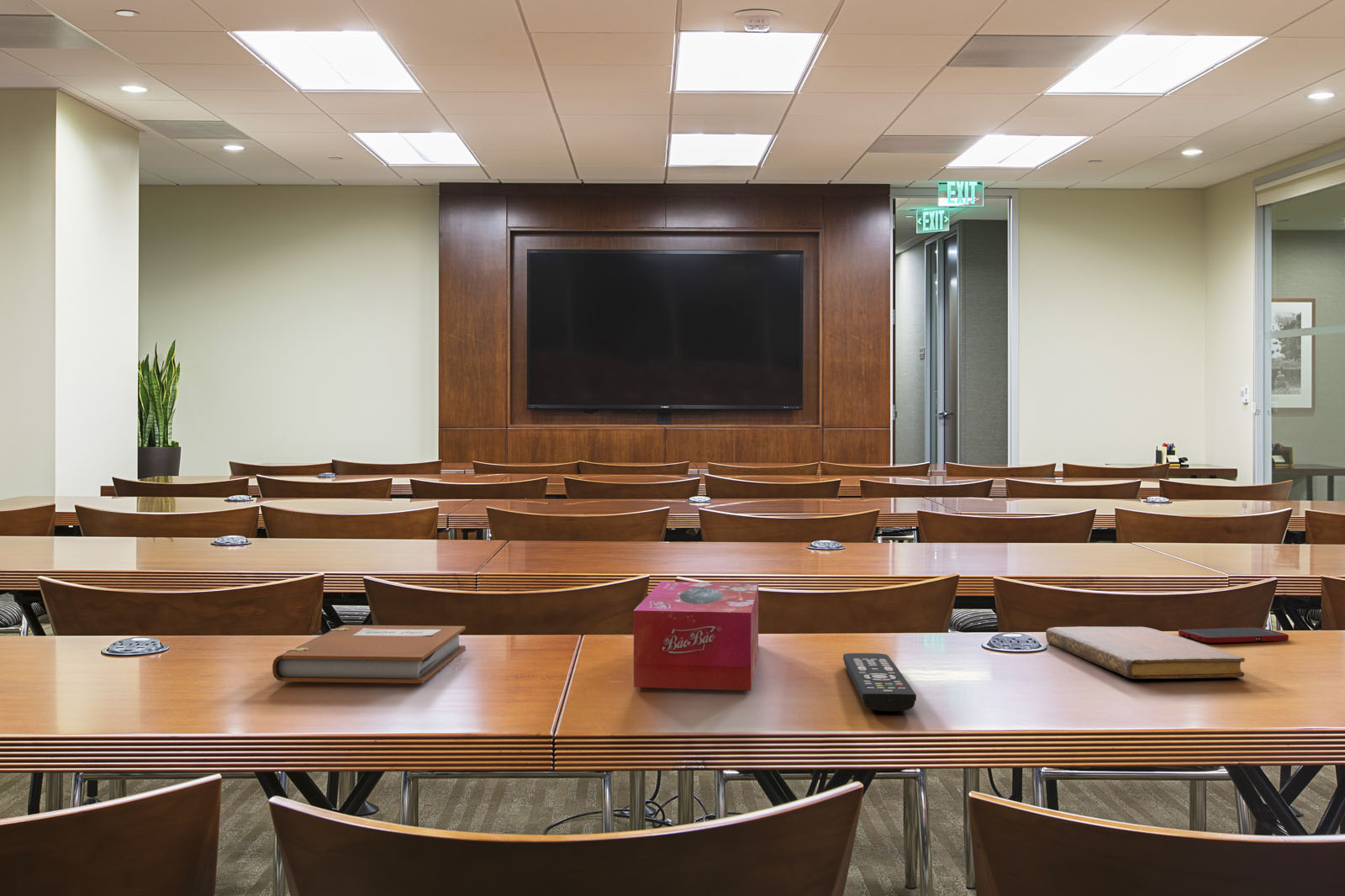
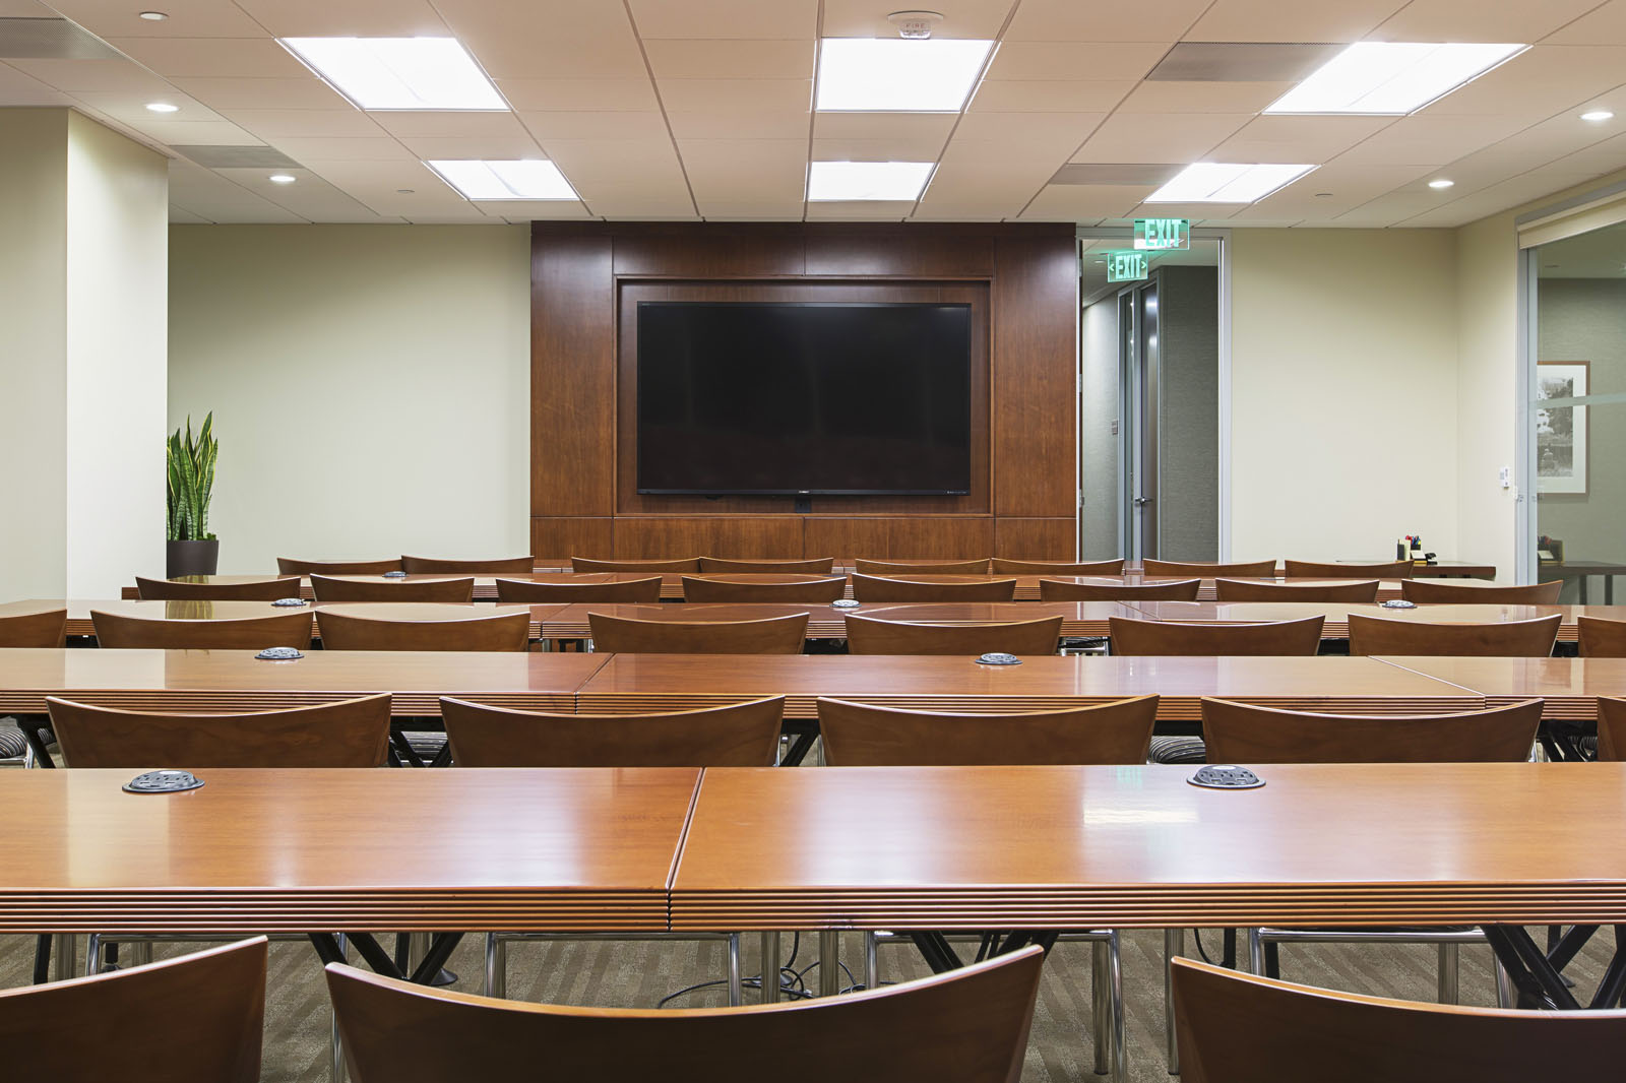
- remote control [842,652,917,712]
- tissue box [633,581,759,691]
- notebook [272,625,467,684]
- cell phone [1178,626,1290,644]
- notebook [1045,625,1246,680]
